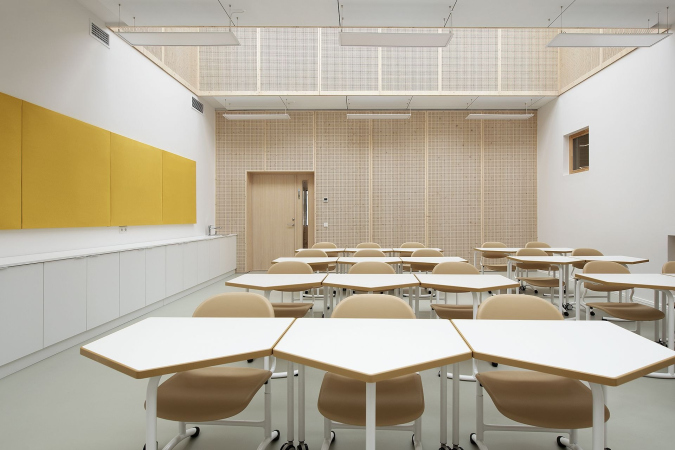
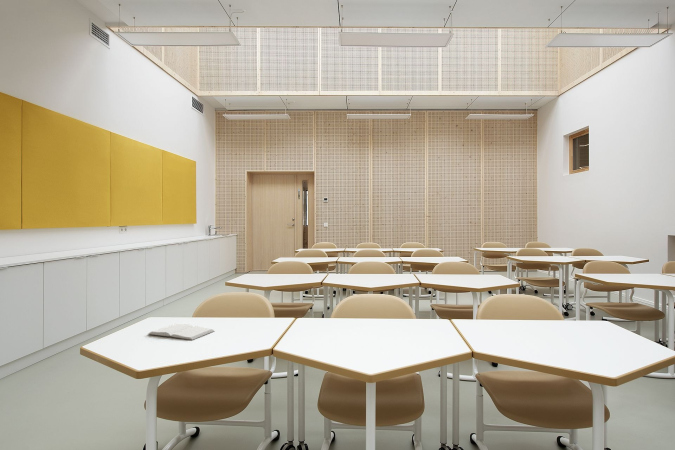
+ book [148,323,215,341]
